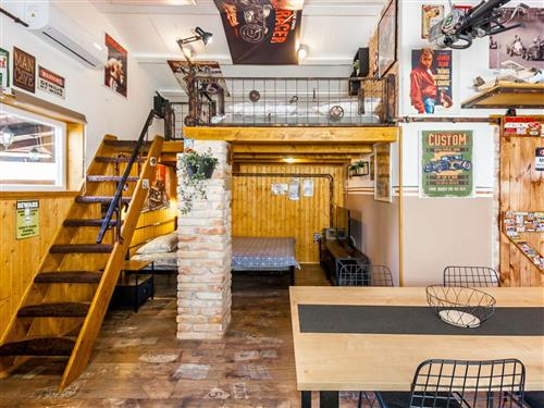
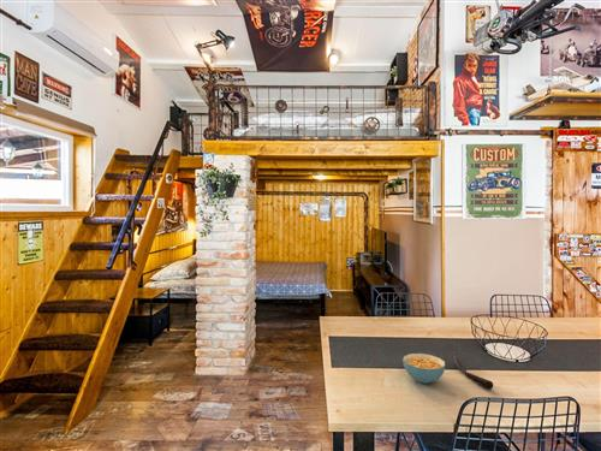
+ cereal bowl [401,352,446,385]
+ spoon [453,356,494,391]
